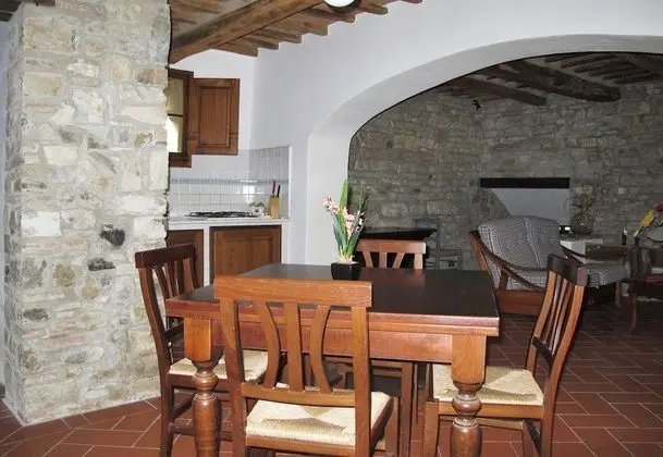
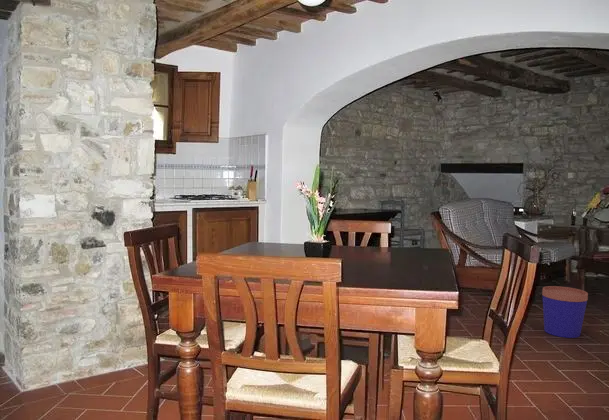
+ bucket [538,285,589,339]
